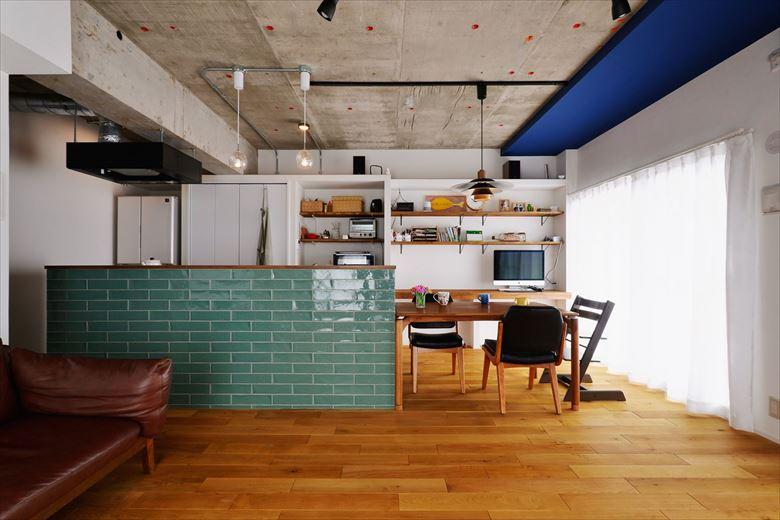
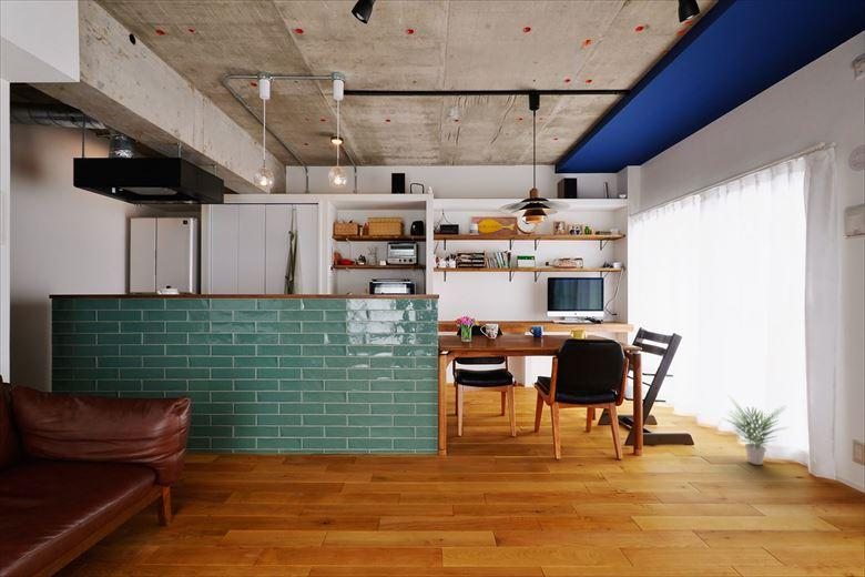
+ potted plant [723,395,790,466]
